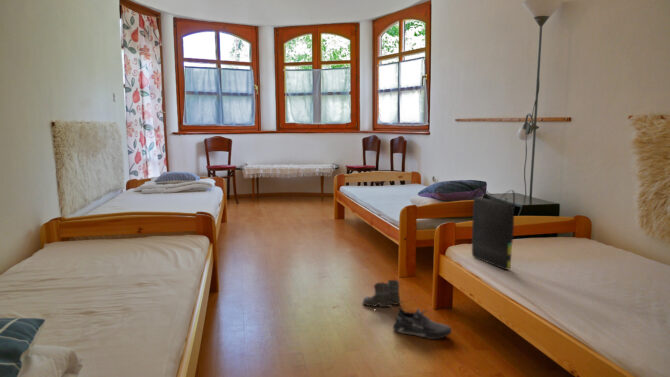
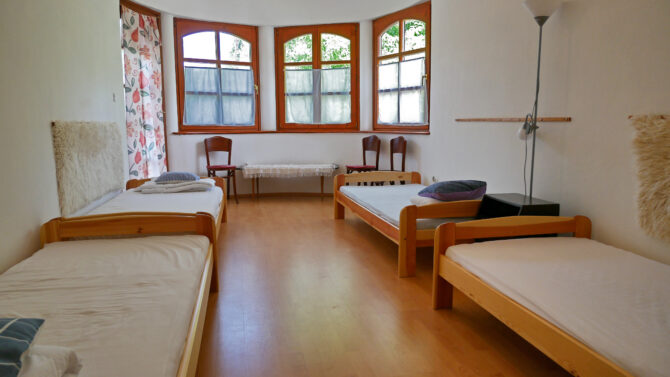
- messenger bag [471,185,516,271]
- shoe [392,306,453,340]
- boots [362,278,402,308]
